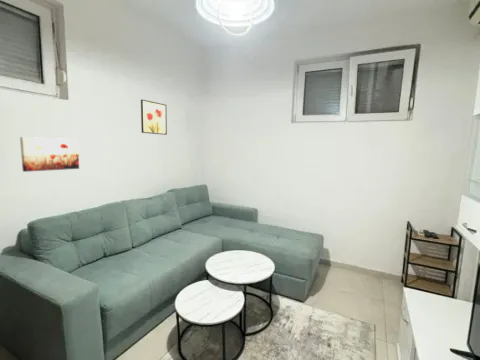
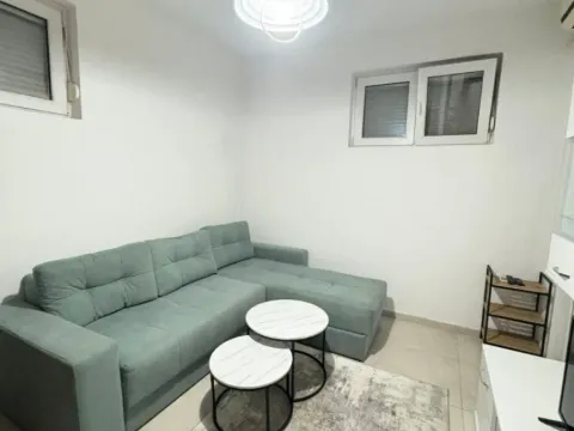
- wall art [19,136,80,173]
- wall art [140,99,168,136]
